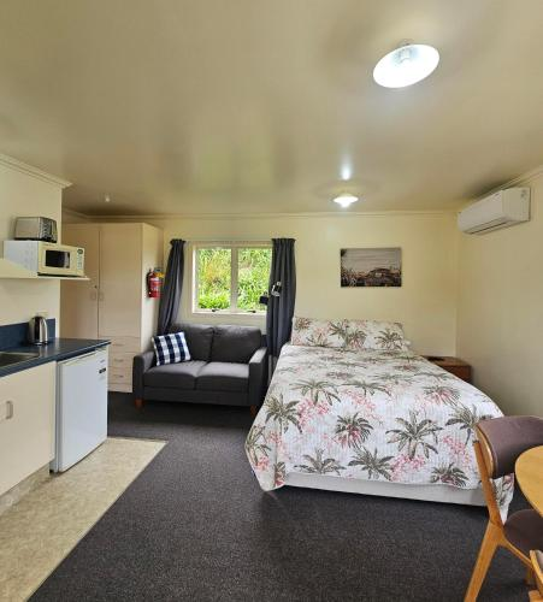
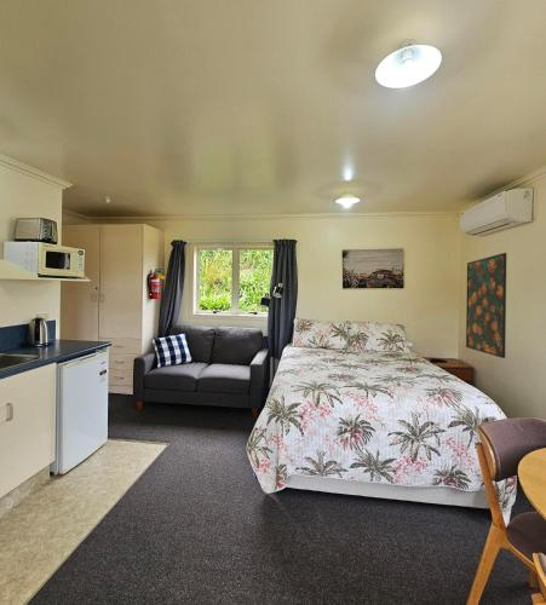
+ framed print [465,252,507,359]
